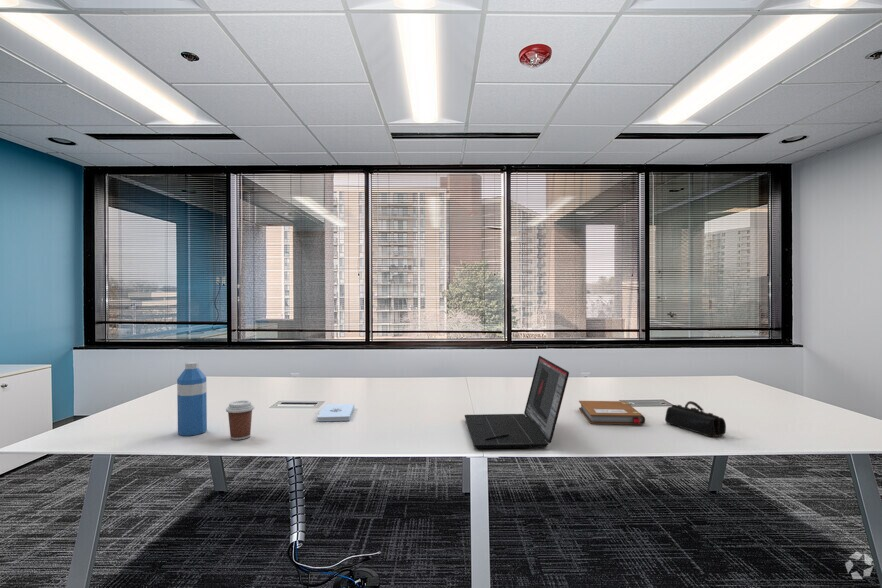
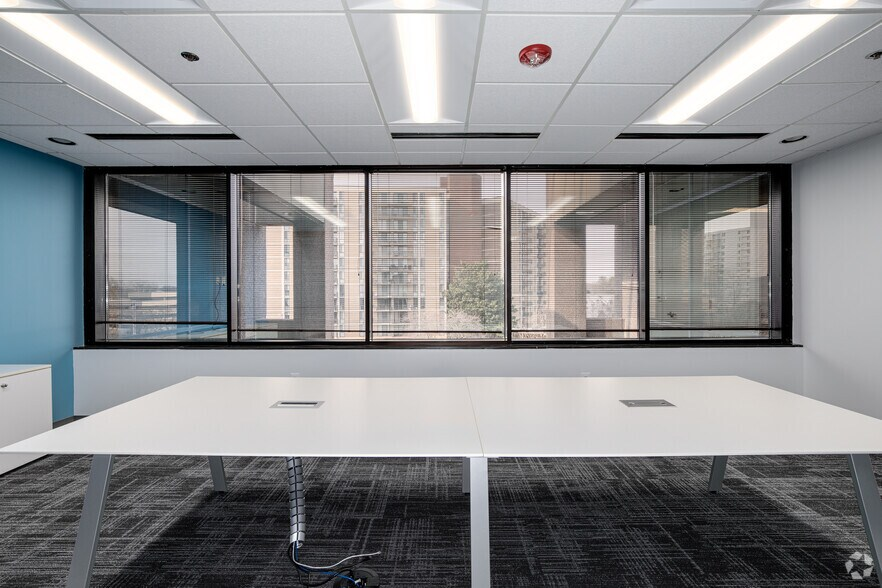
- coffee cup [225,399,255,441]
- notepad [316,403,355,422]
- laptop [464,355,570,450]
- pencil case [664,400,727,438]
- water bottle [176,361,208,437]
- notebook [578,400,646,426]
